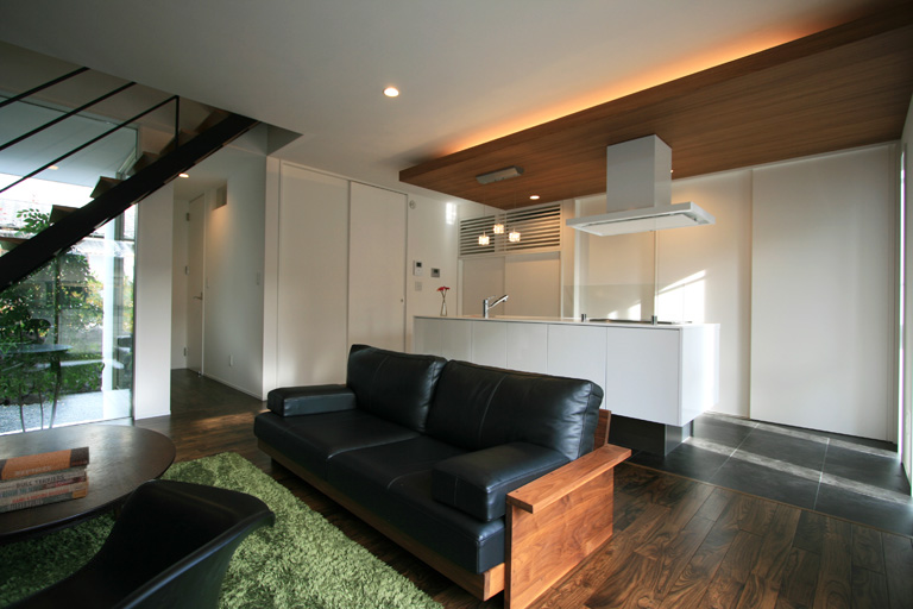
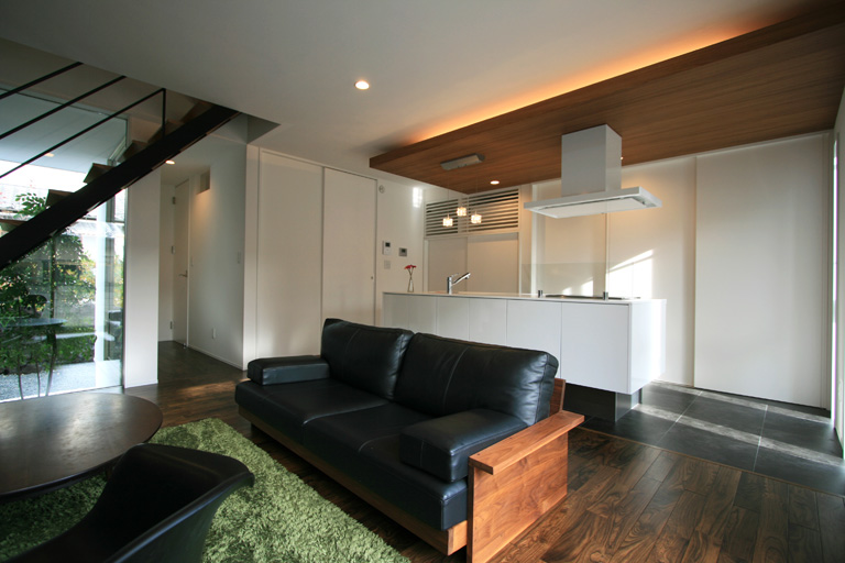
- book stack [0,445,90,514]
